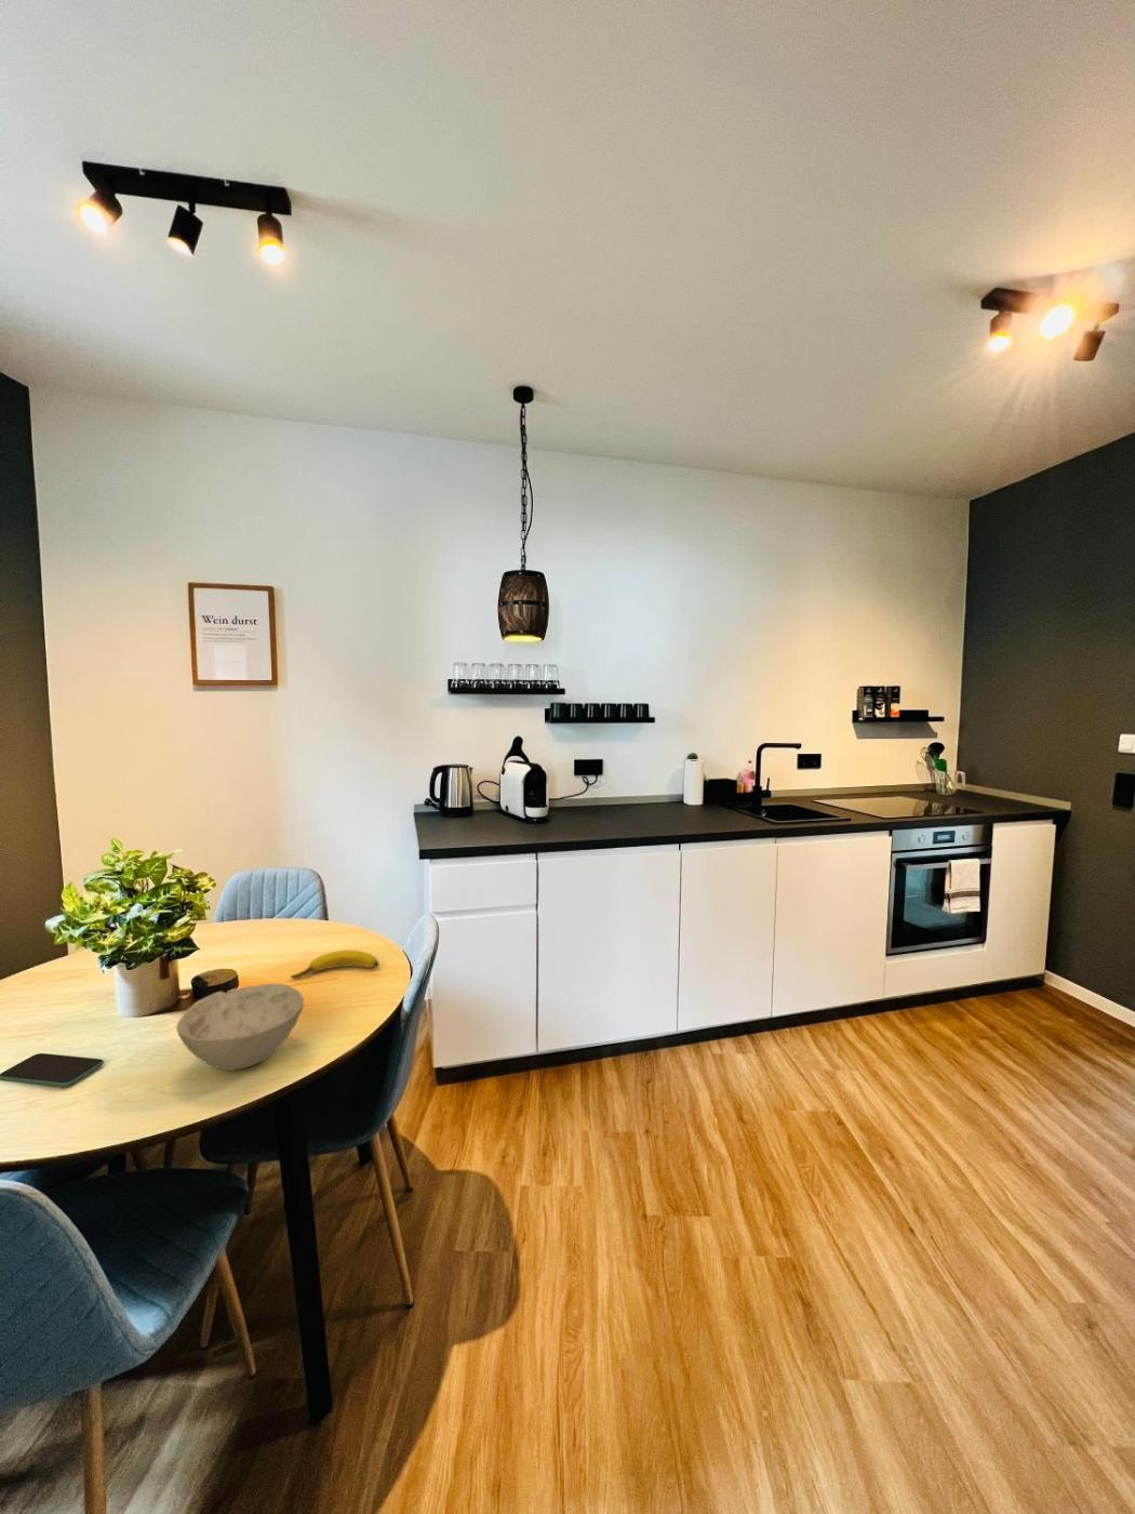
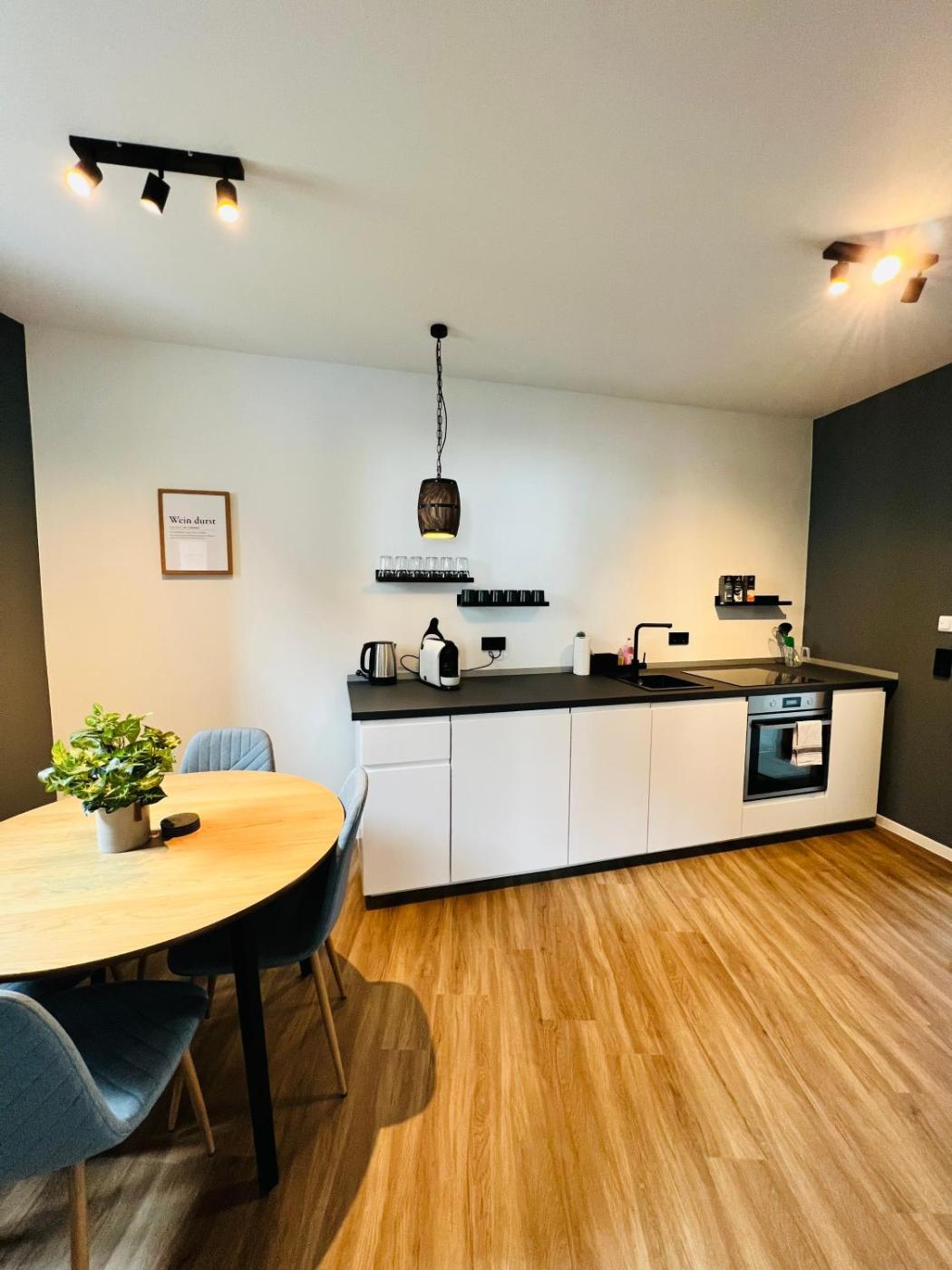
- banana [290,949,379,980]
- smartphone [0,1053,105,1088]
- bowl [175,984,305,1071]
